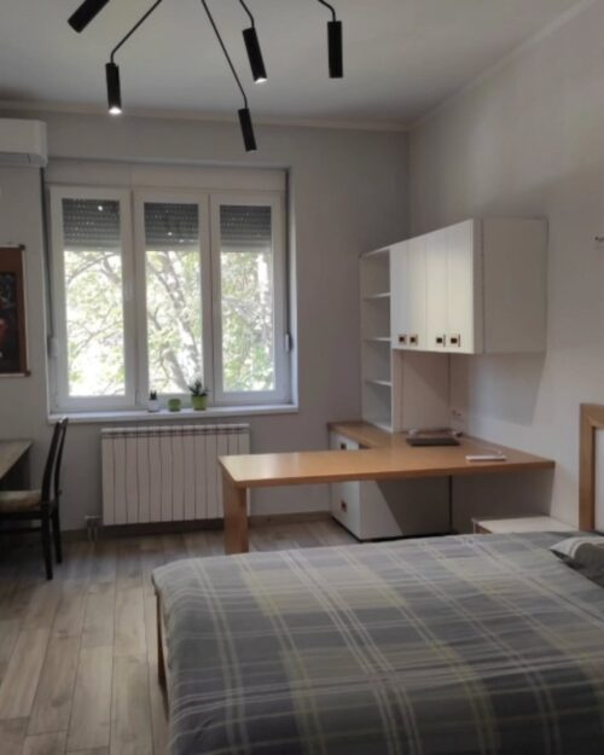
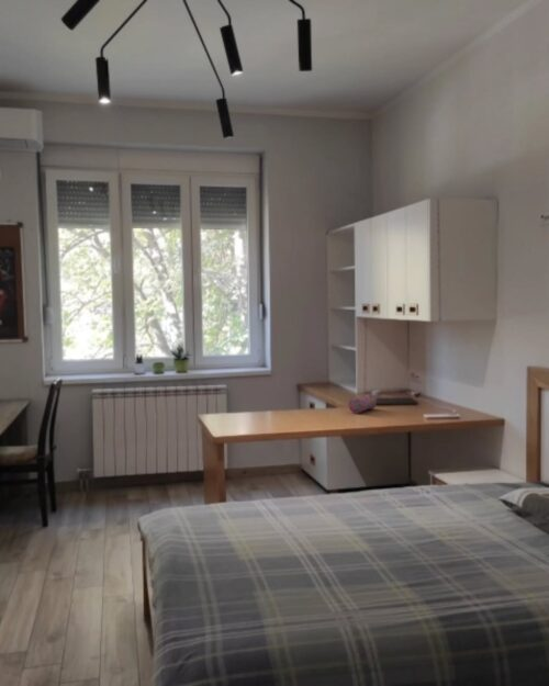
+ pencil case [347,393,378,414]
